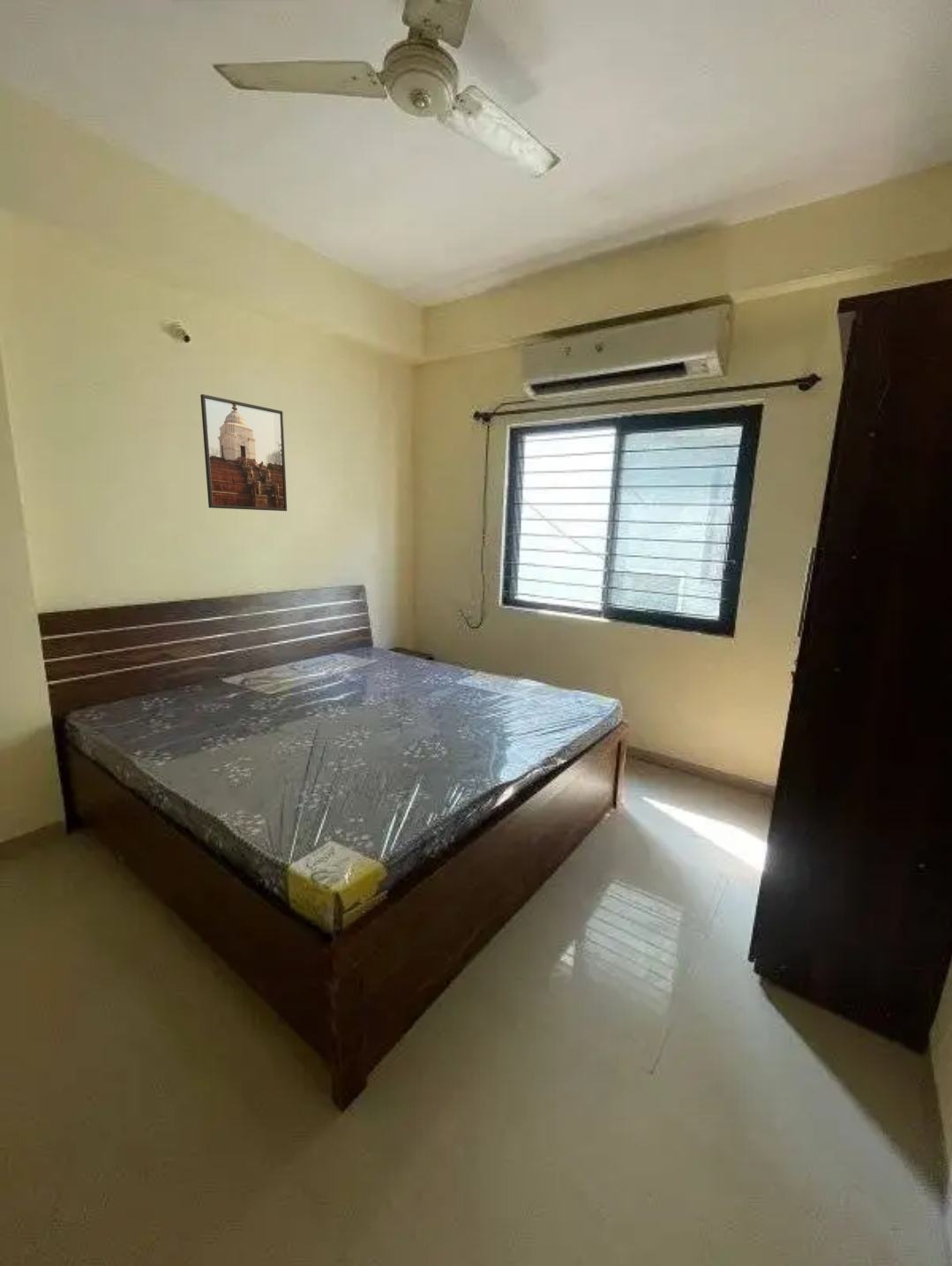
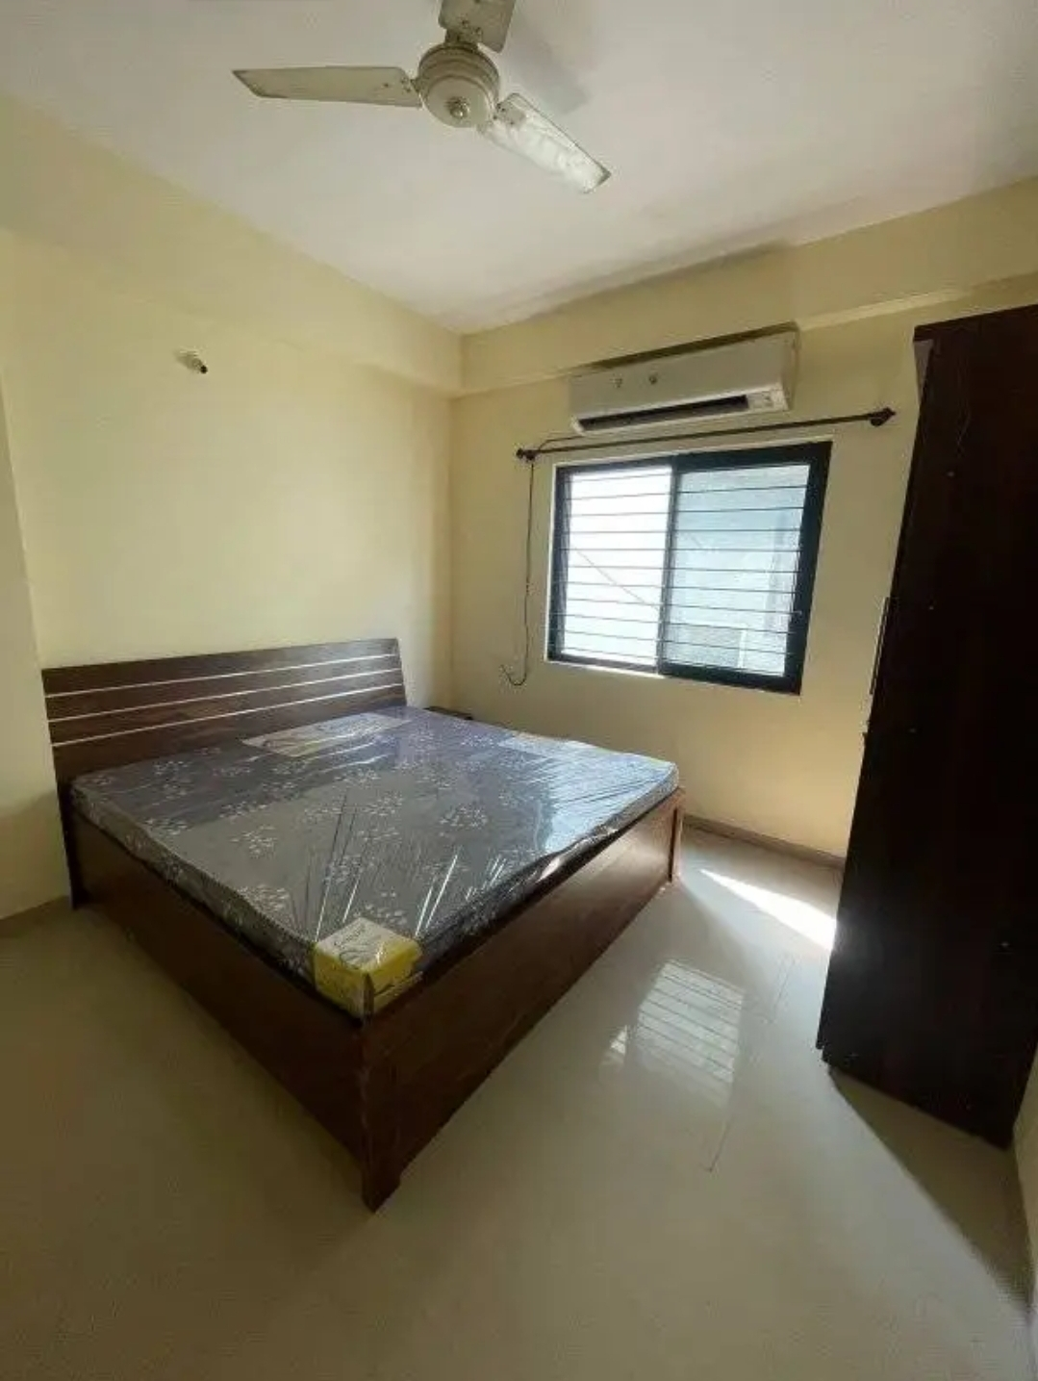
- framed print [199,393,288,512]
